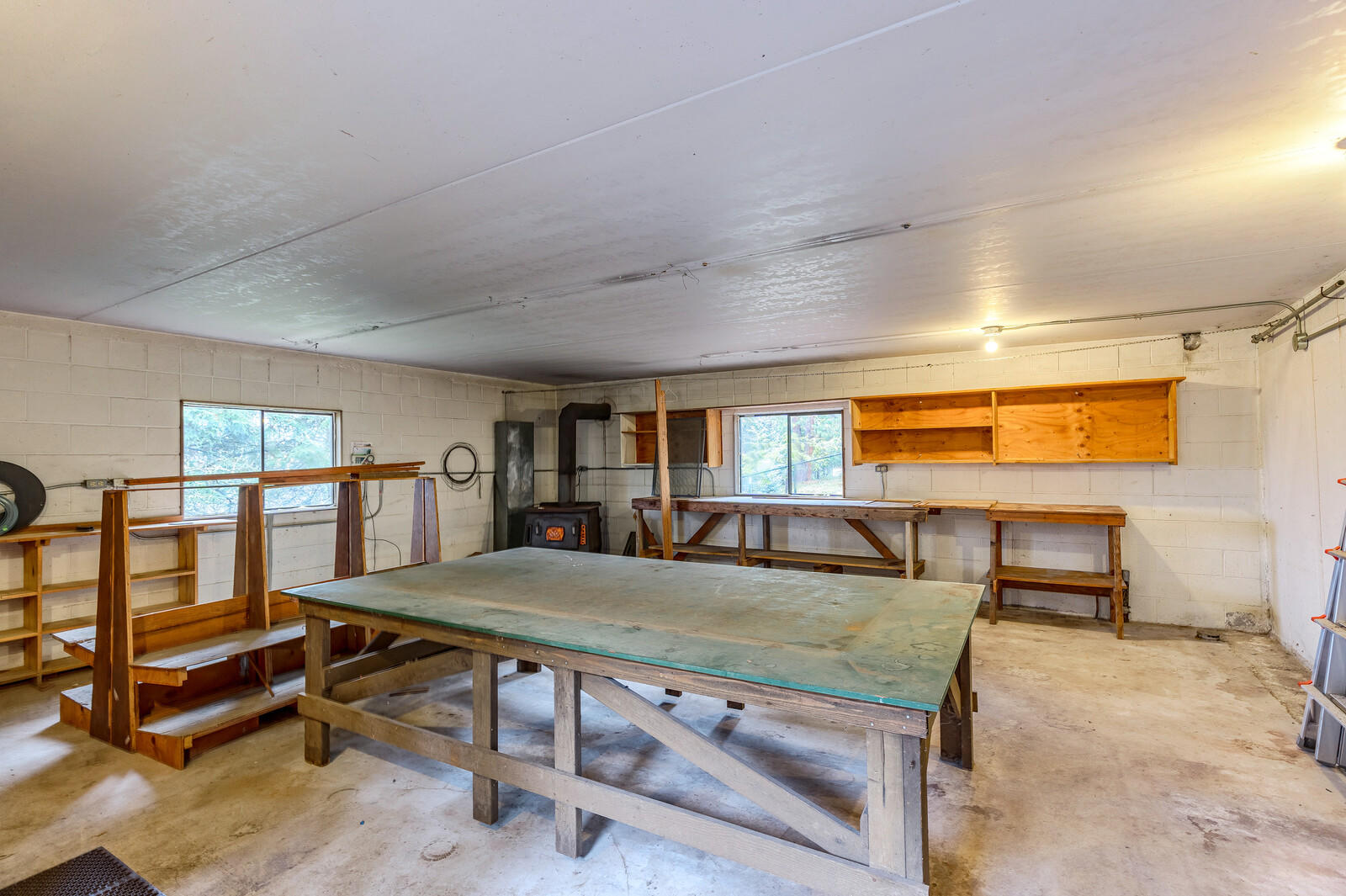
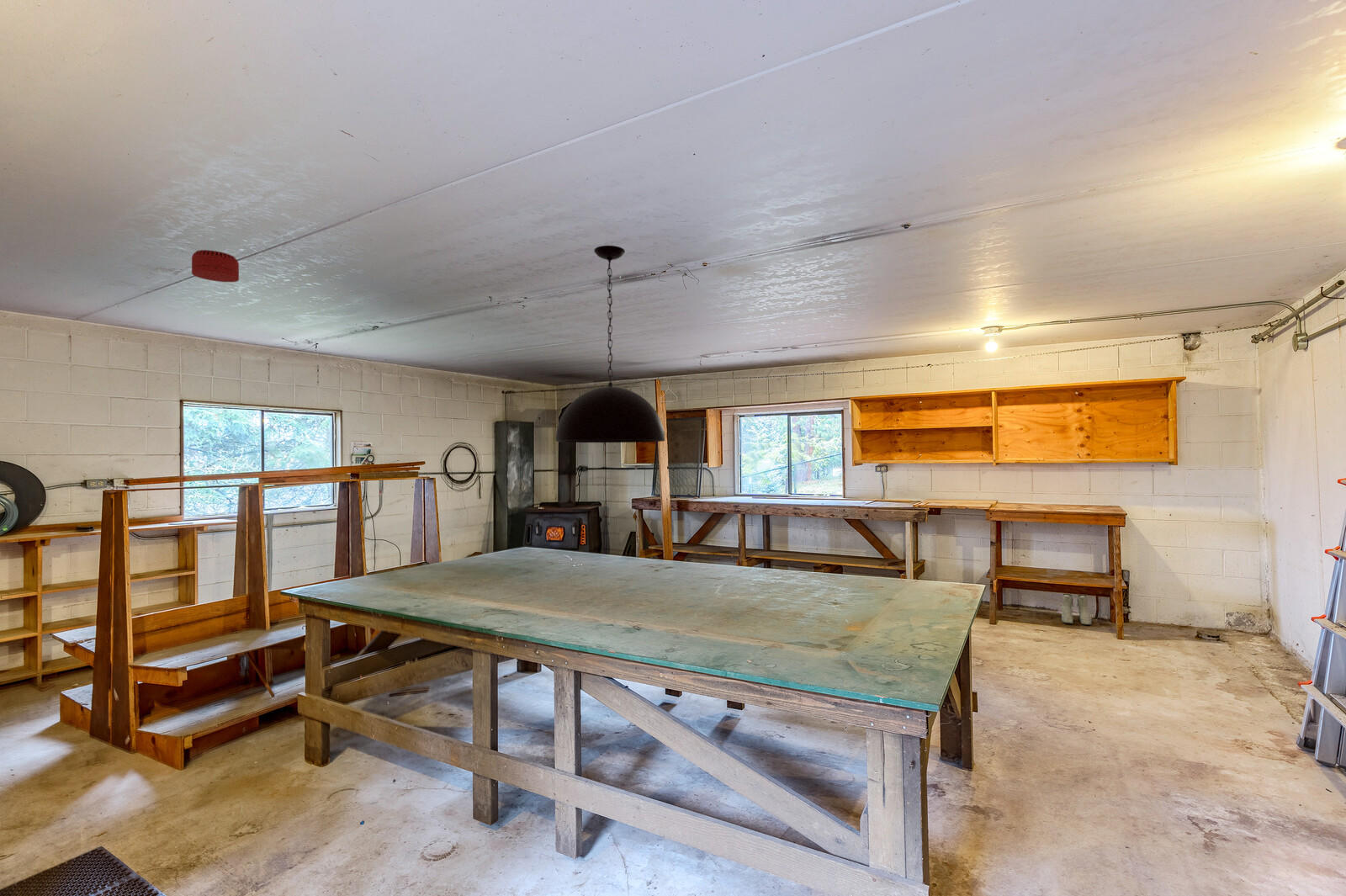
+ boots [1061,593,1092,626]
+ light fixture [555,245,665,443]
+ smoke detector [191,249,240,283]
